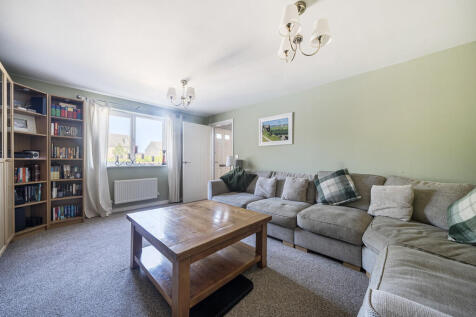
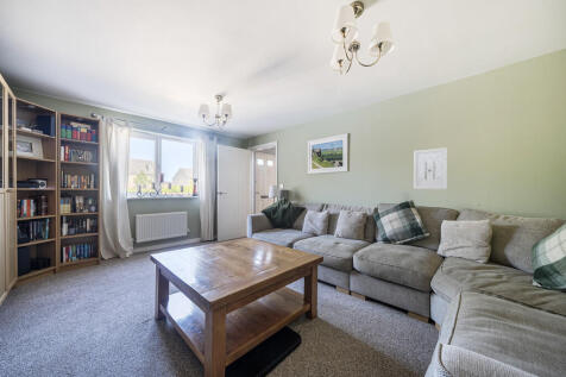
+ wall art [413,146,448,190]
